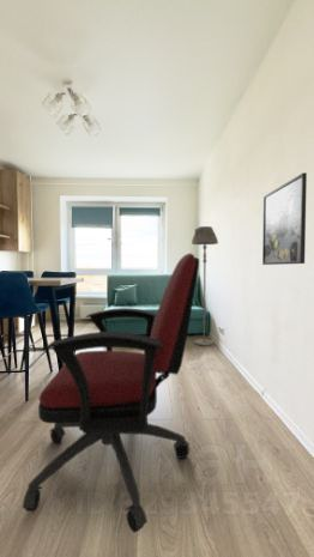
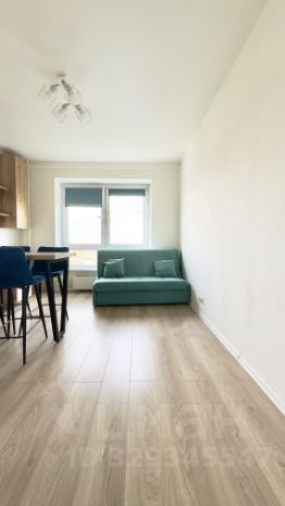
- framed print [261,171,308,266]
- office chair [22,253,200,533]
- floor lamp [191,225,219,347]
